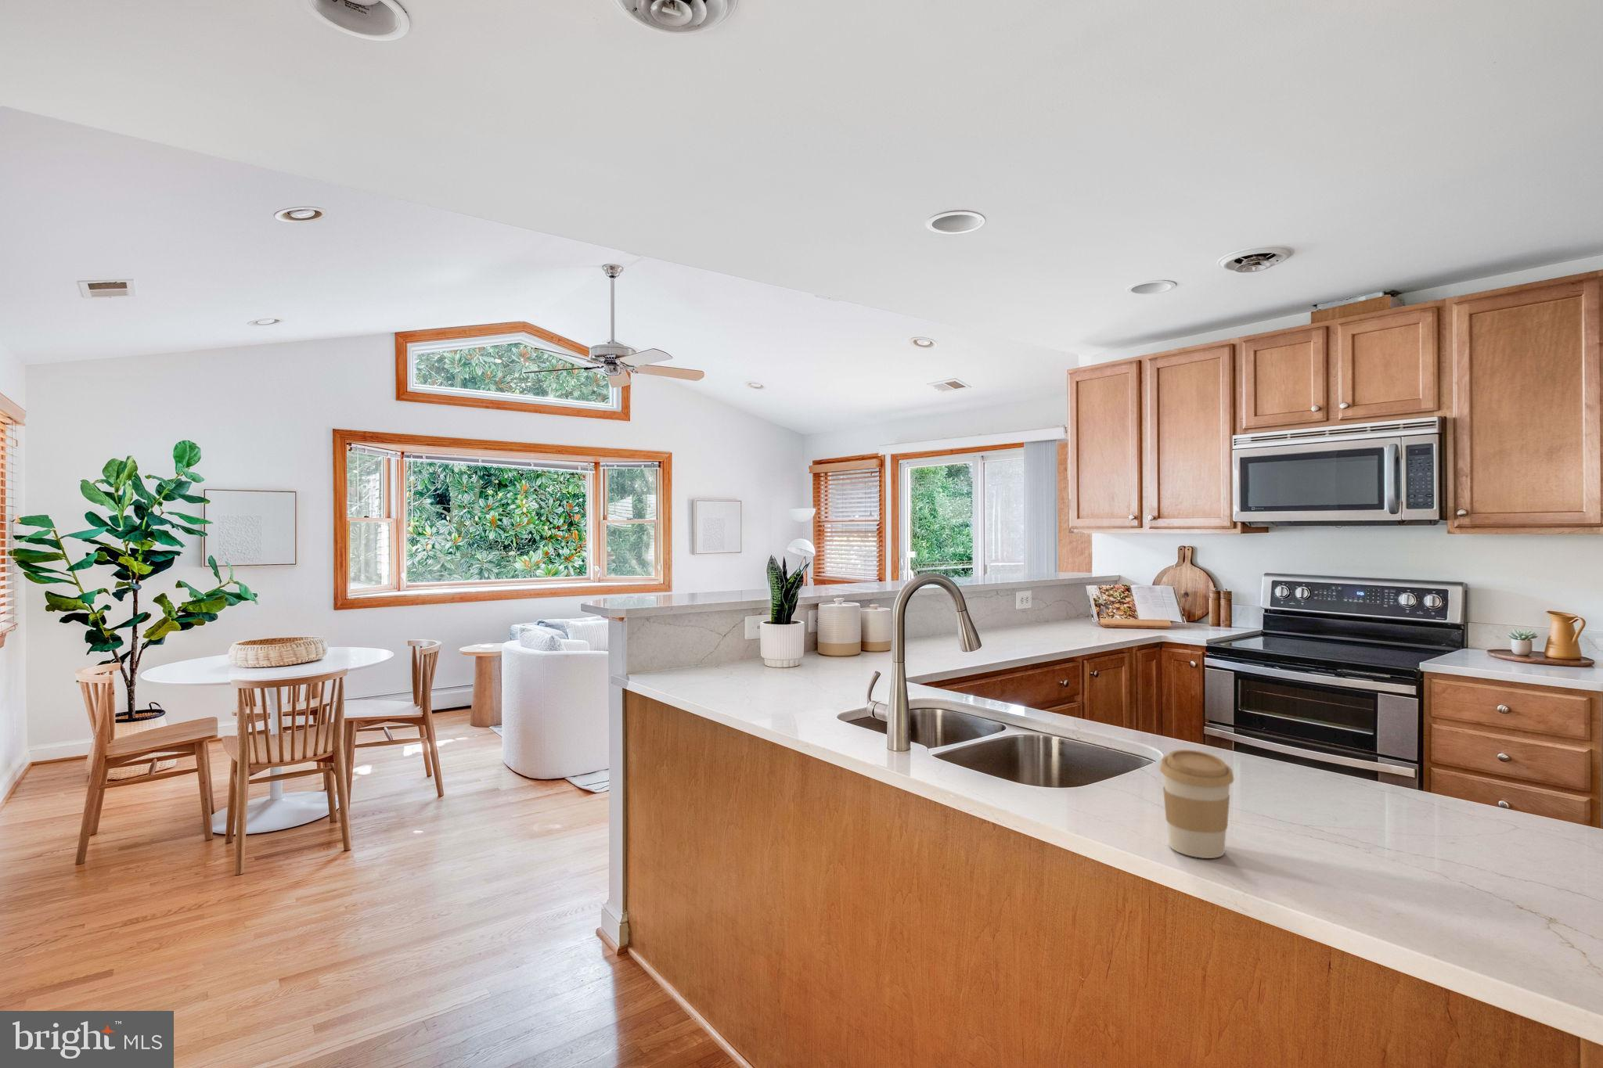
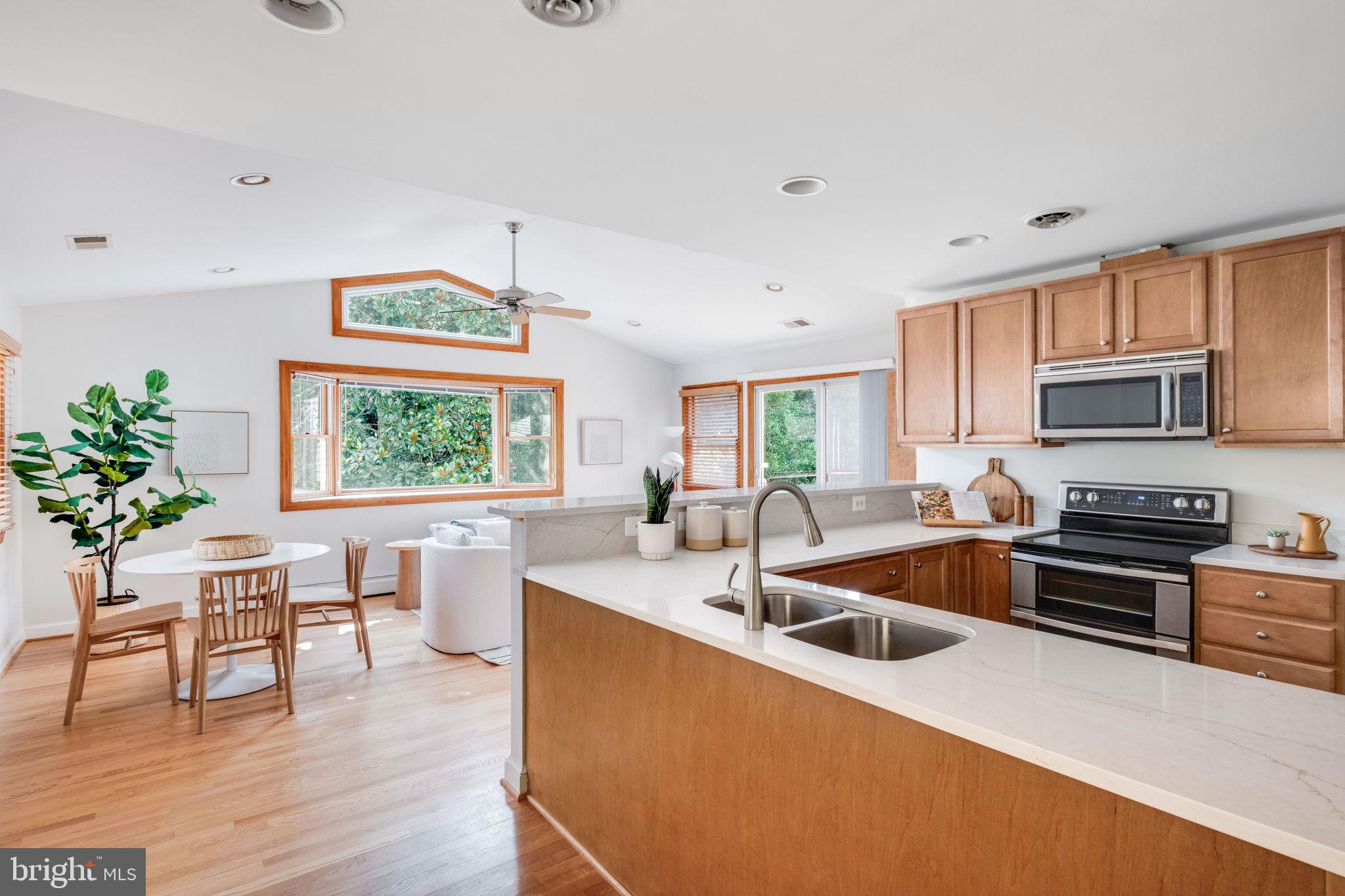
- coffee cup [1160,749,1235,859]
